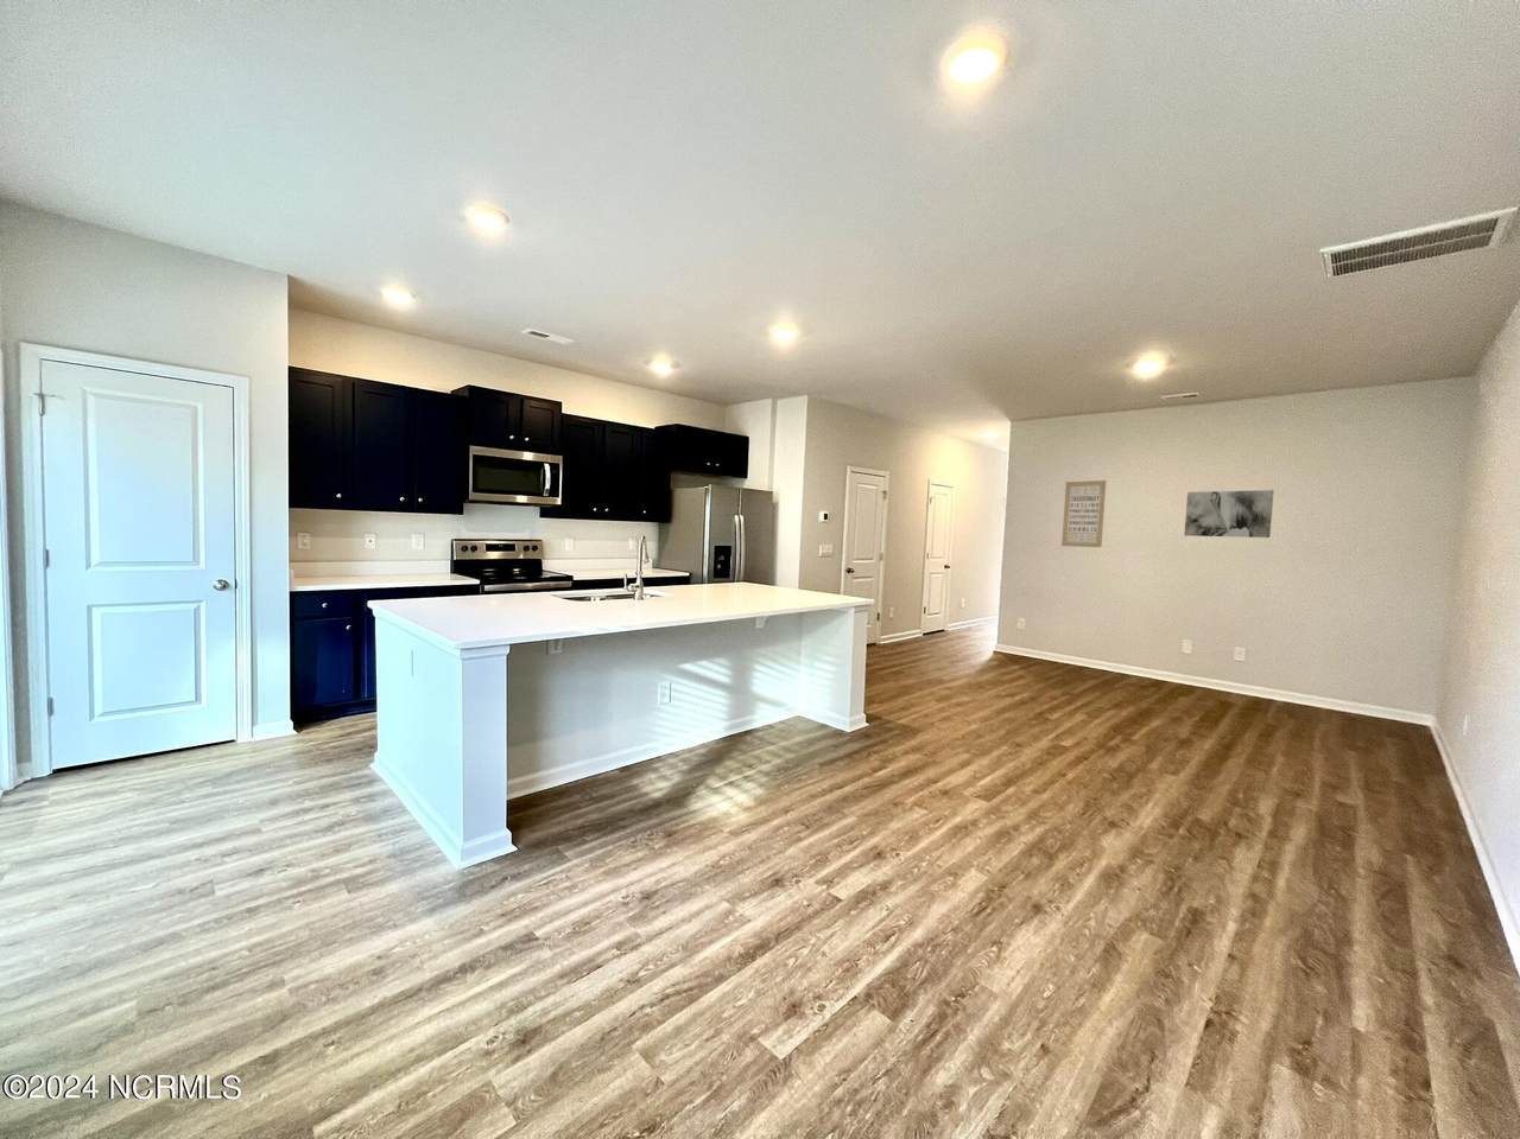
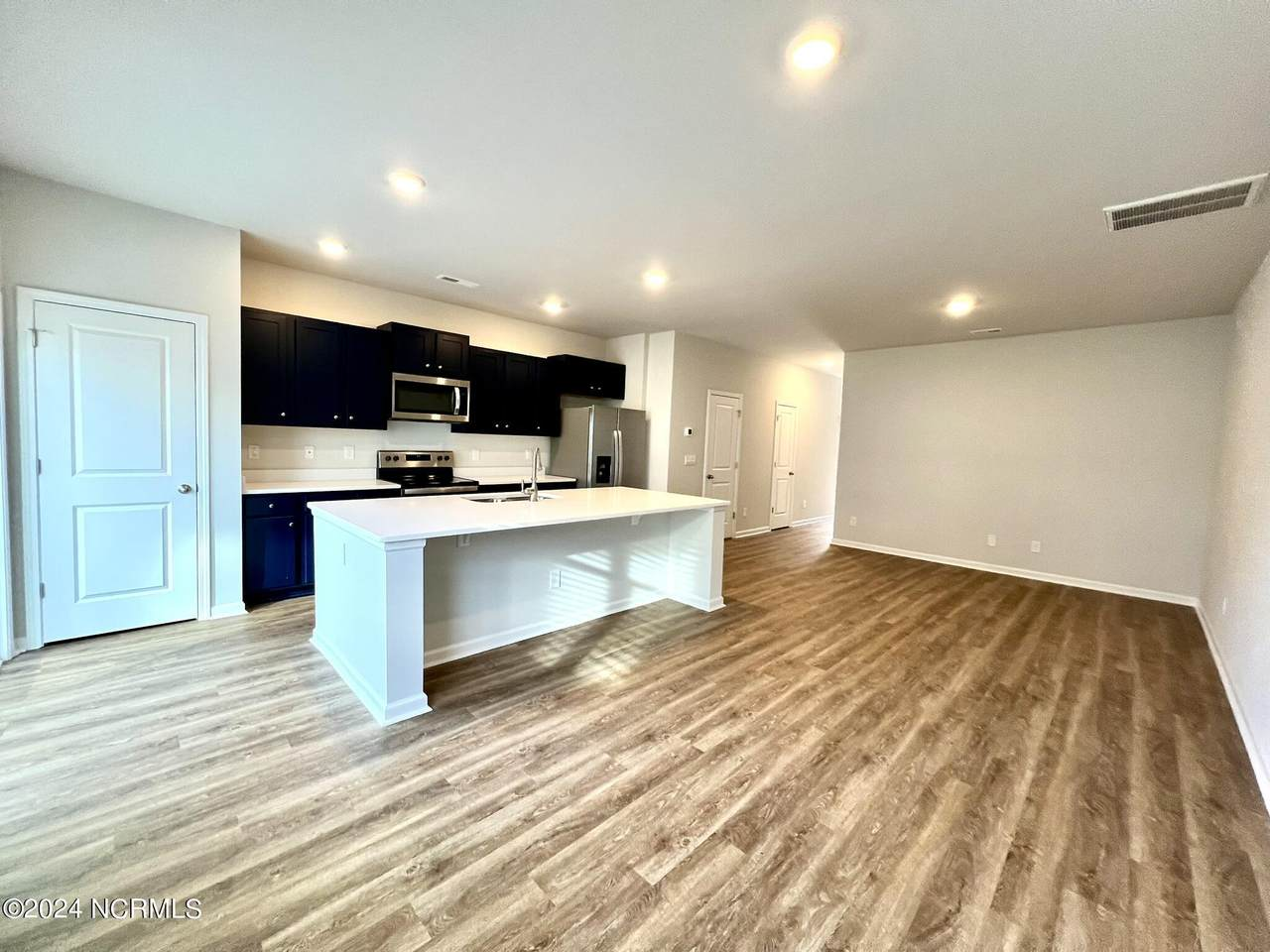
- wall art [1060,480,1107,548]
- wall art [1182,489,1276,538]
